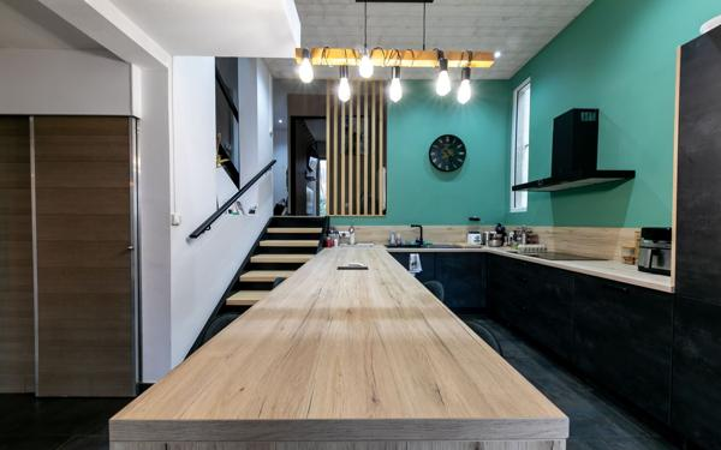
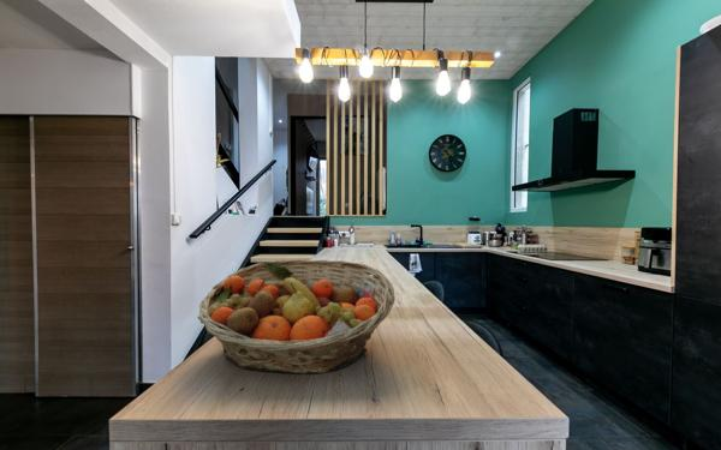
+ fruit basket [197,259,397,376]
